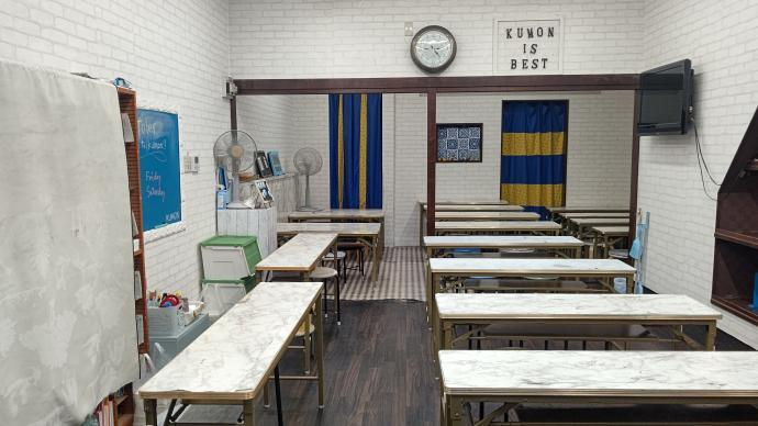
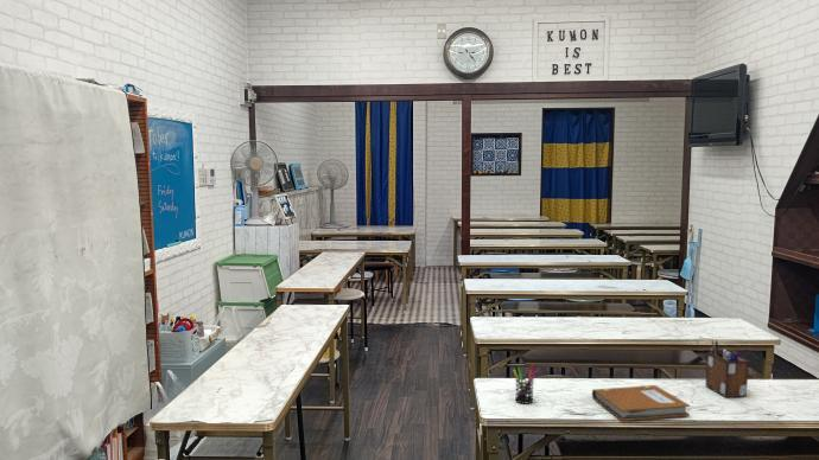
+ desk organizer [705,339,750,398]
+ notebook [591,384,691,422]
+ pen holder [512,363,540,404]
